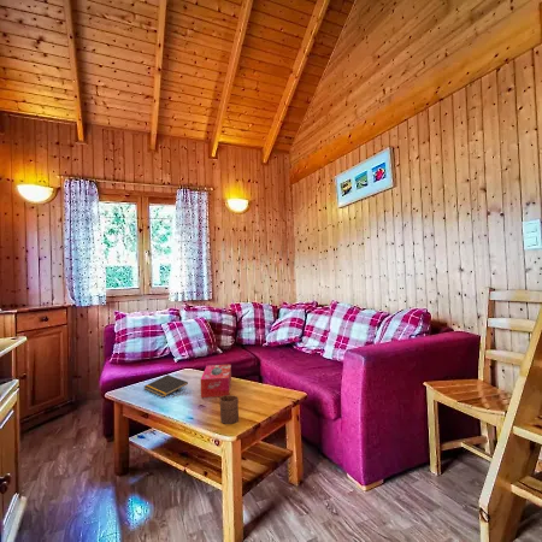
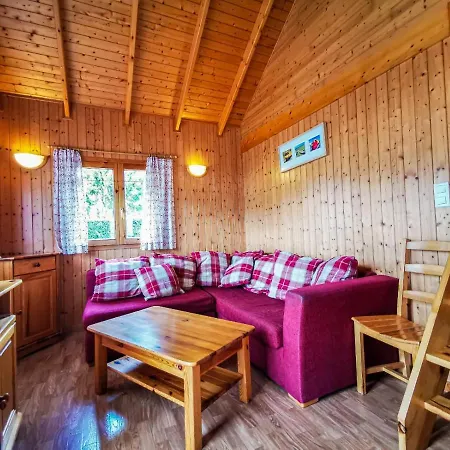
- cup [218,394,240,425]
- notepad [143,373,189,399]
- tissue box [200,363,232,399]
